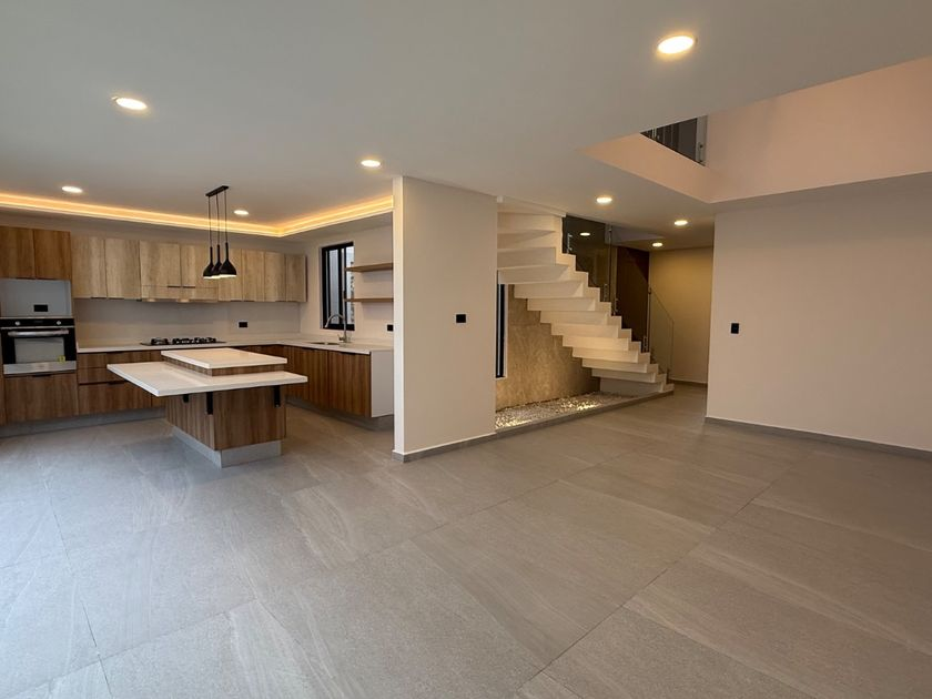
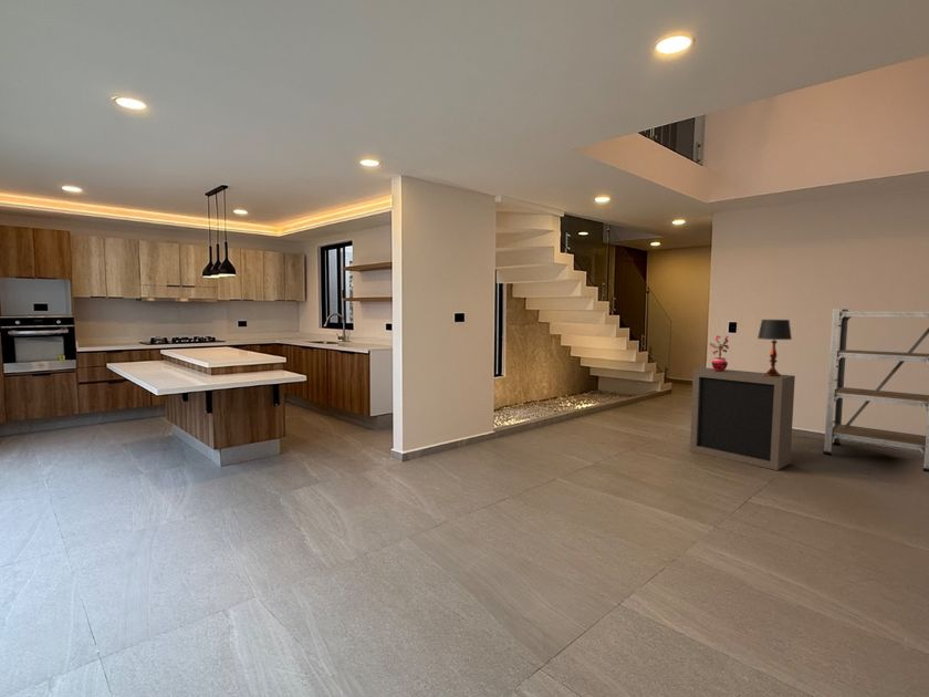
+ shelving unit [689,367,796,471]
+ table lamp [756,319,793,377]
+ potted plant [709,334,730,372]
+ shelving unit [823,308,929,474]
